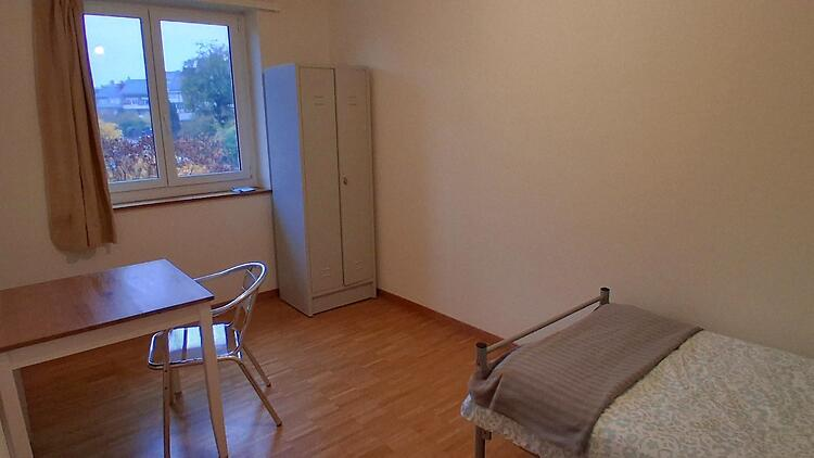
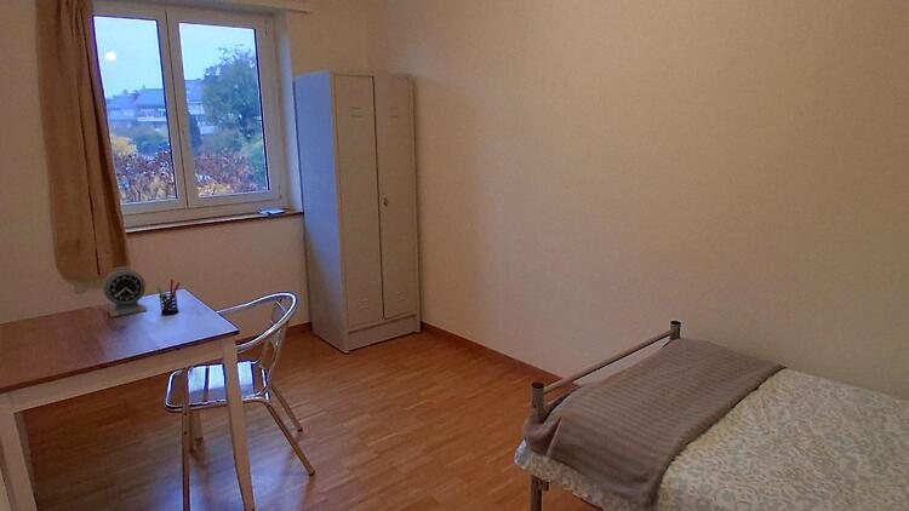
+ alarm clock [102,265,148,317]
+ pen holder [155,279,181,316]
